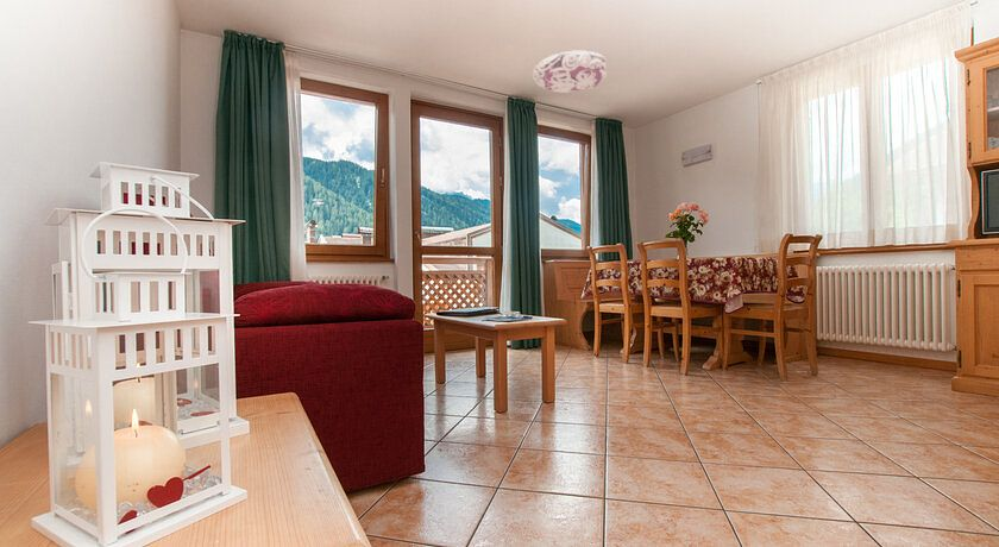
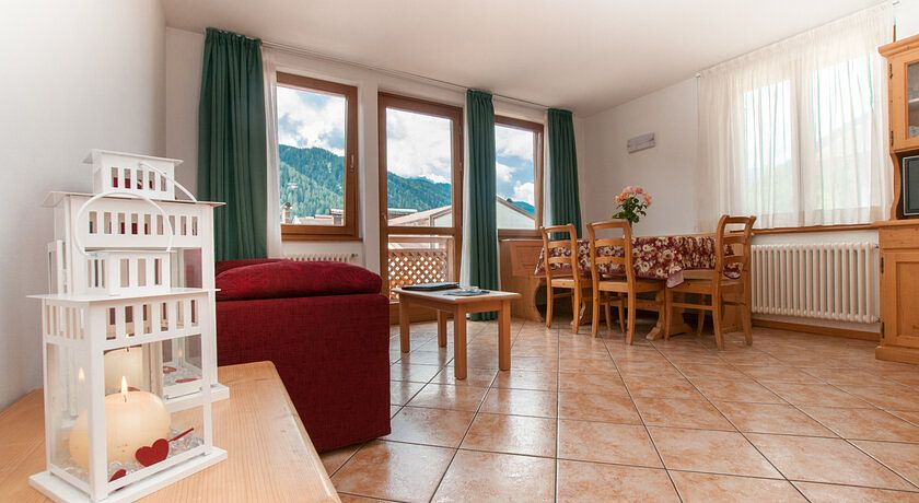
- ceiling light [532,49,608,94]
